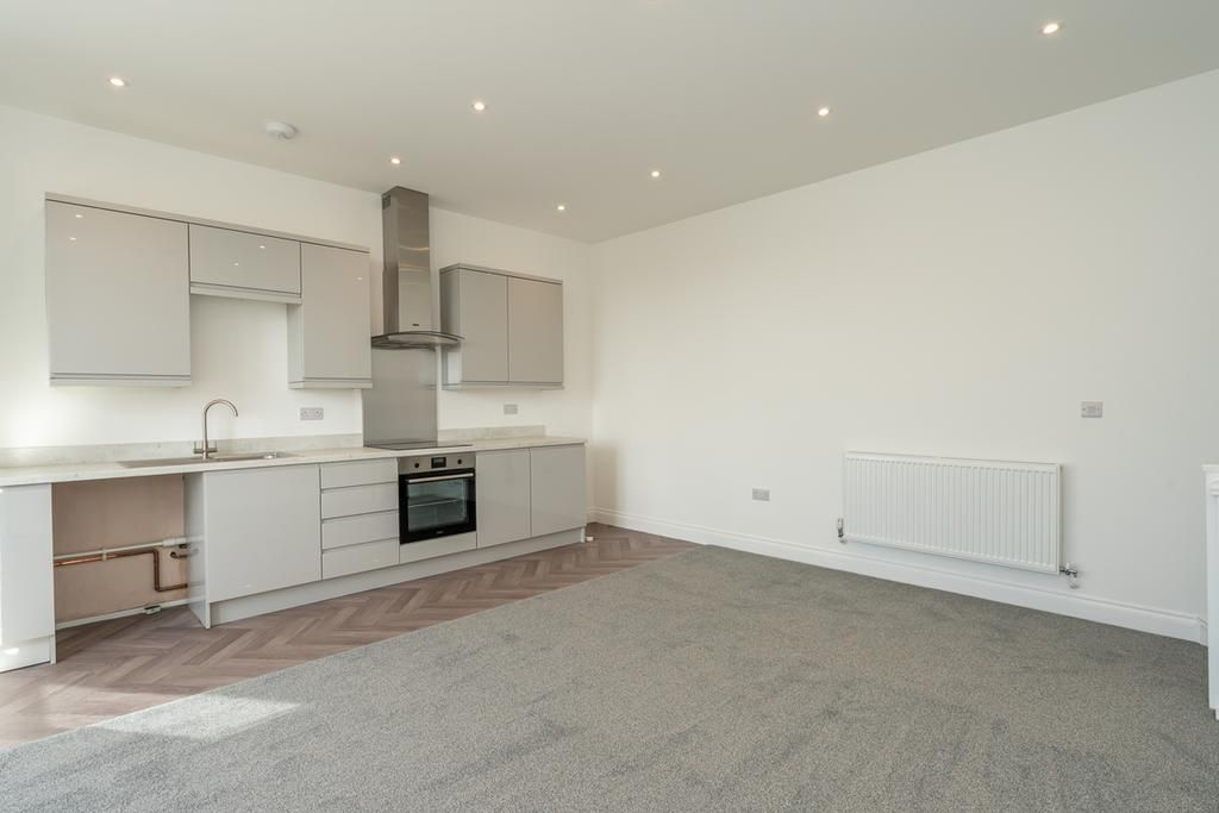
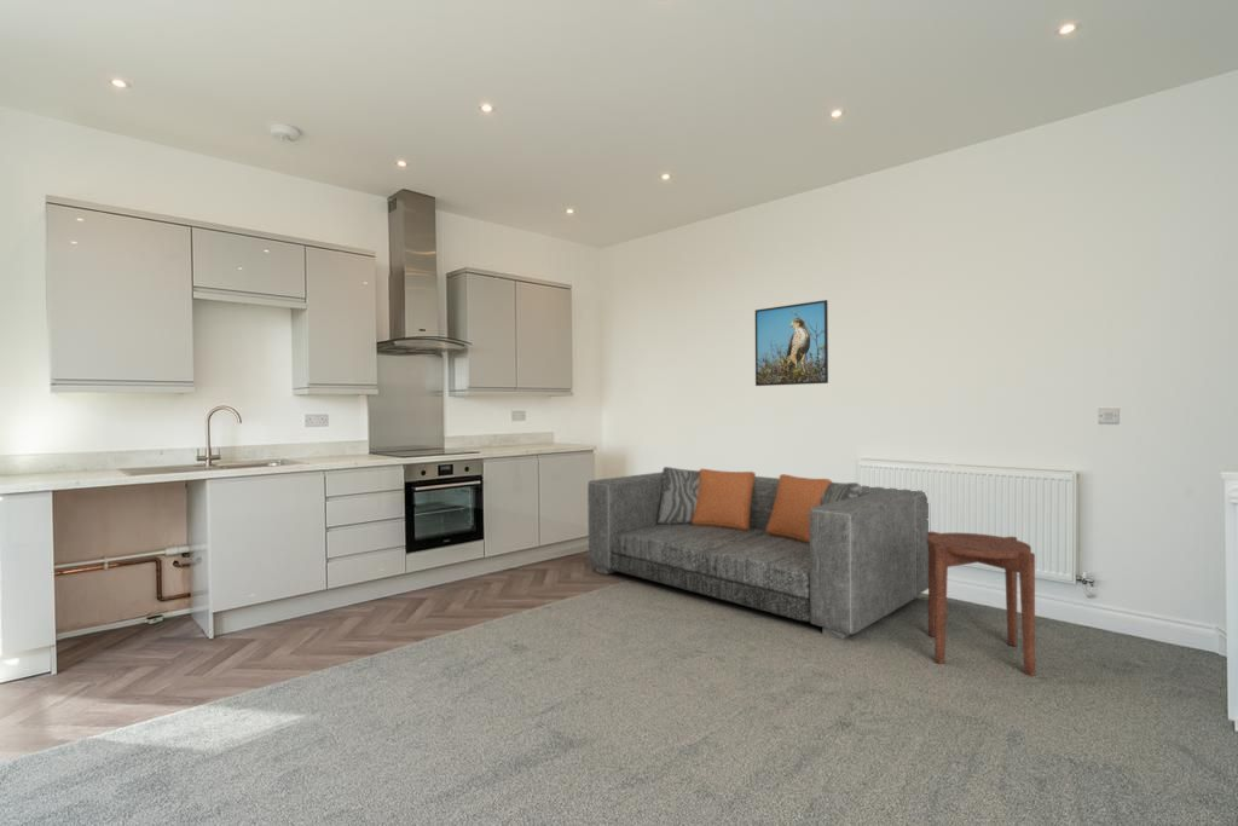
+ sofa [586,466,930,641]
+ side table [927,531,1036,677]
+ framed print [754,299,829,387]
